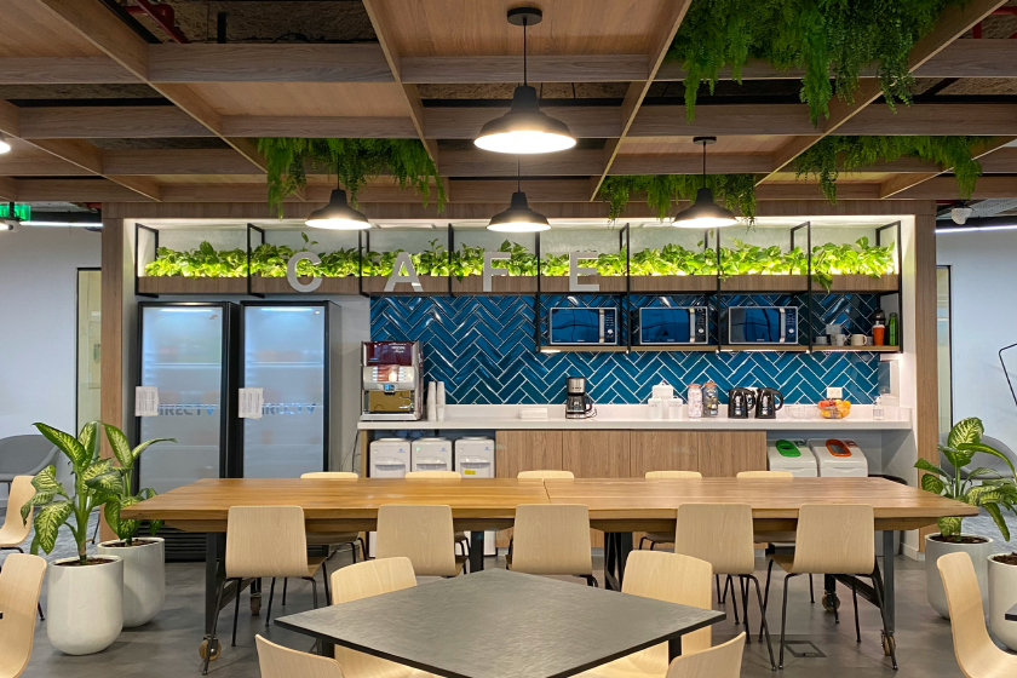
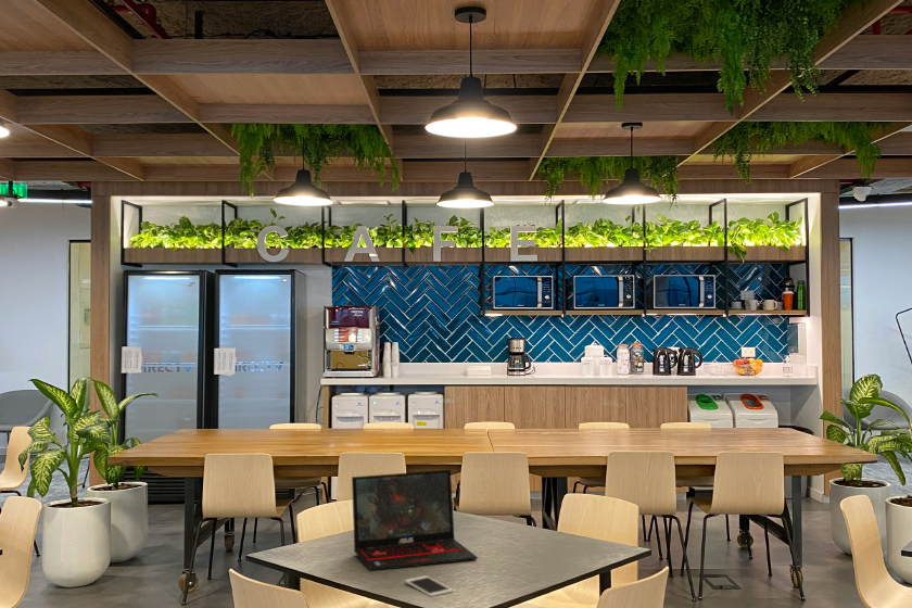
+ laptop [351,469,479,572]
+ cell phone [404,574,454,597]
